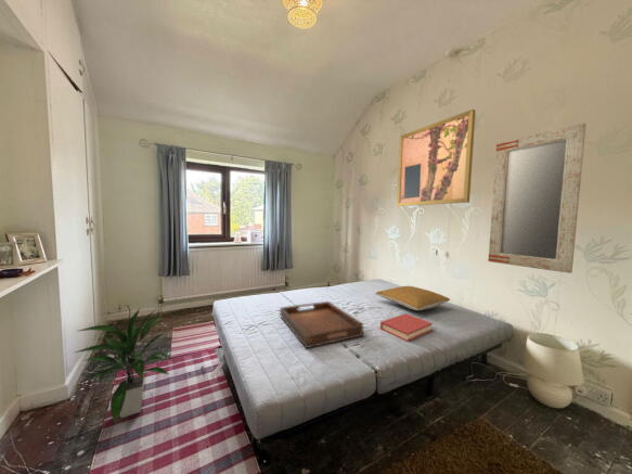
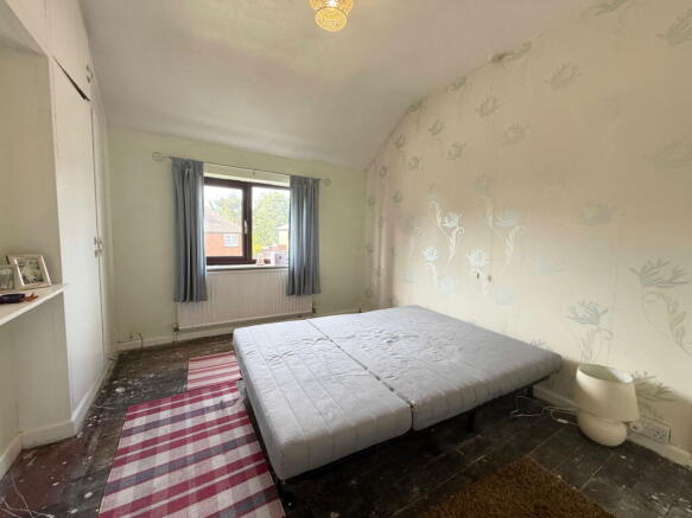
- hardback book [379,312,434,343]
- wall art [396,108,477,207]
- home mirror [487,123,588,274]
- serving tray [279,300,364,349]
- indoor plant [74,307,173,424]
- pillow [375,285,451,311]
